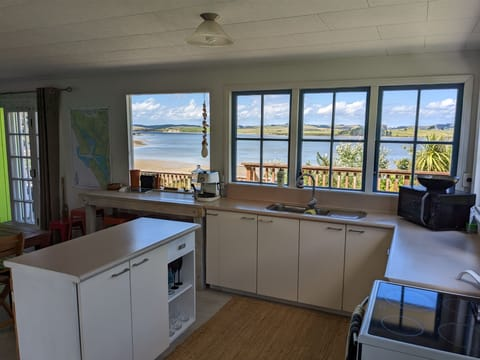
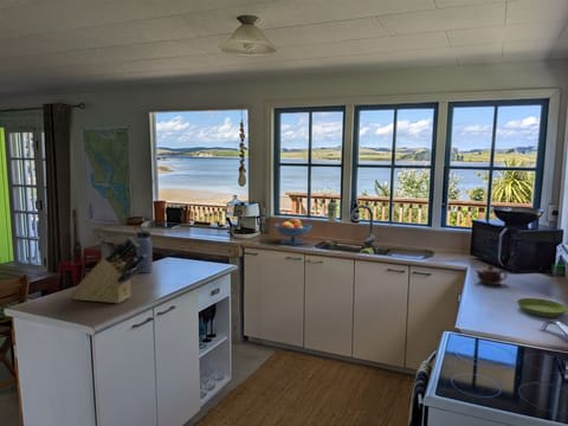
+ water bottle [133,225,154,273]
+ knife block [69,235,146,304]
+ teapot [475,264,508,286]
+ saucer [516,297,568,318]
+ fruit bowl [273,217,312,246]
